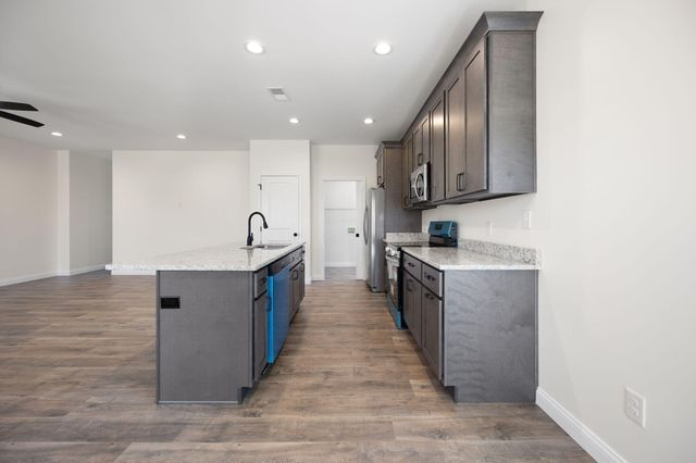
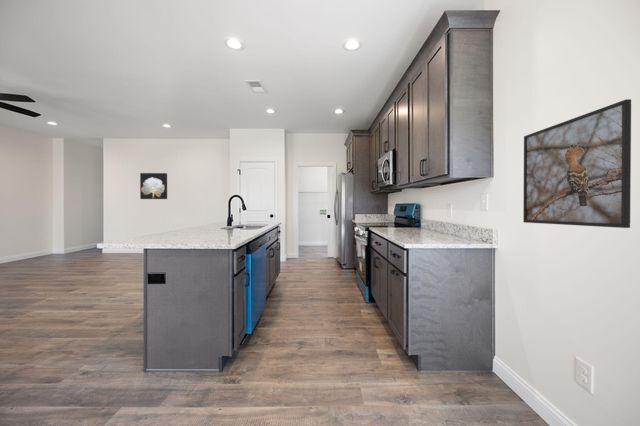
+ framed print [522,98,632,229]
+ wall art [139,172,168,200]
